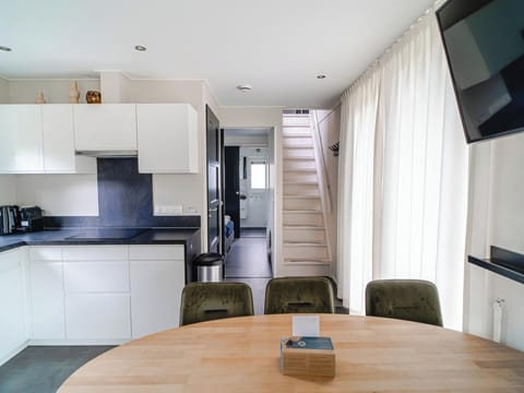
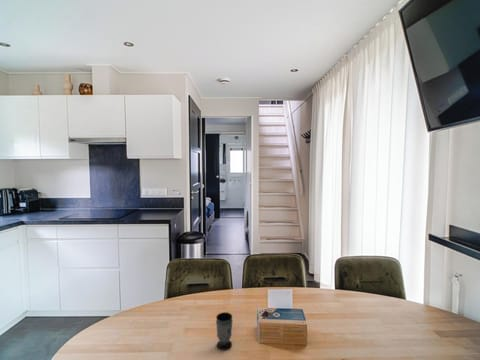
+ cup [215,311,233,351]
